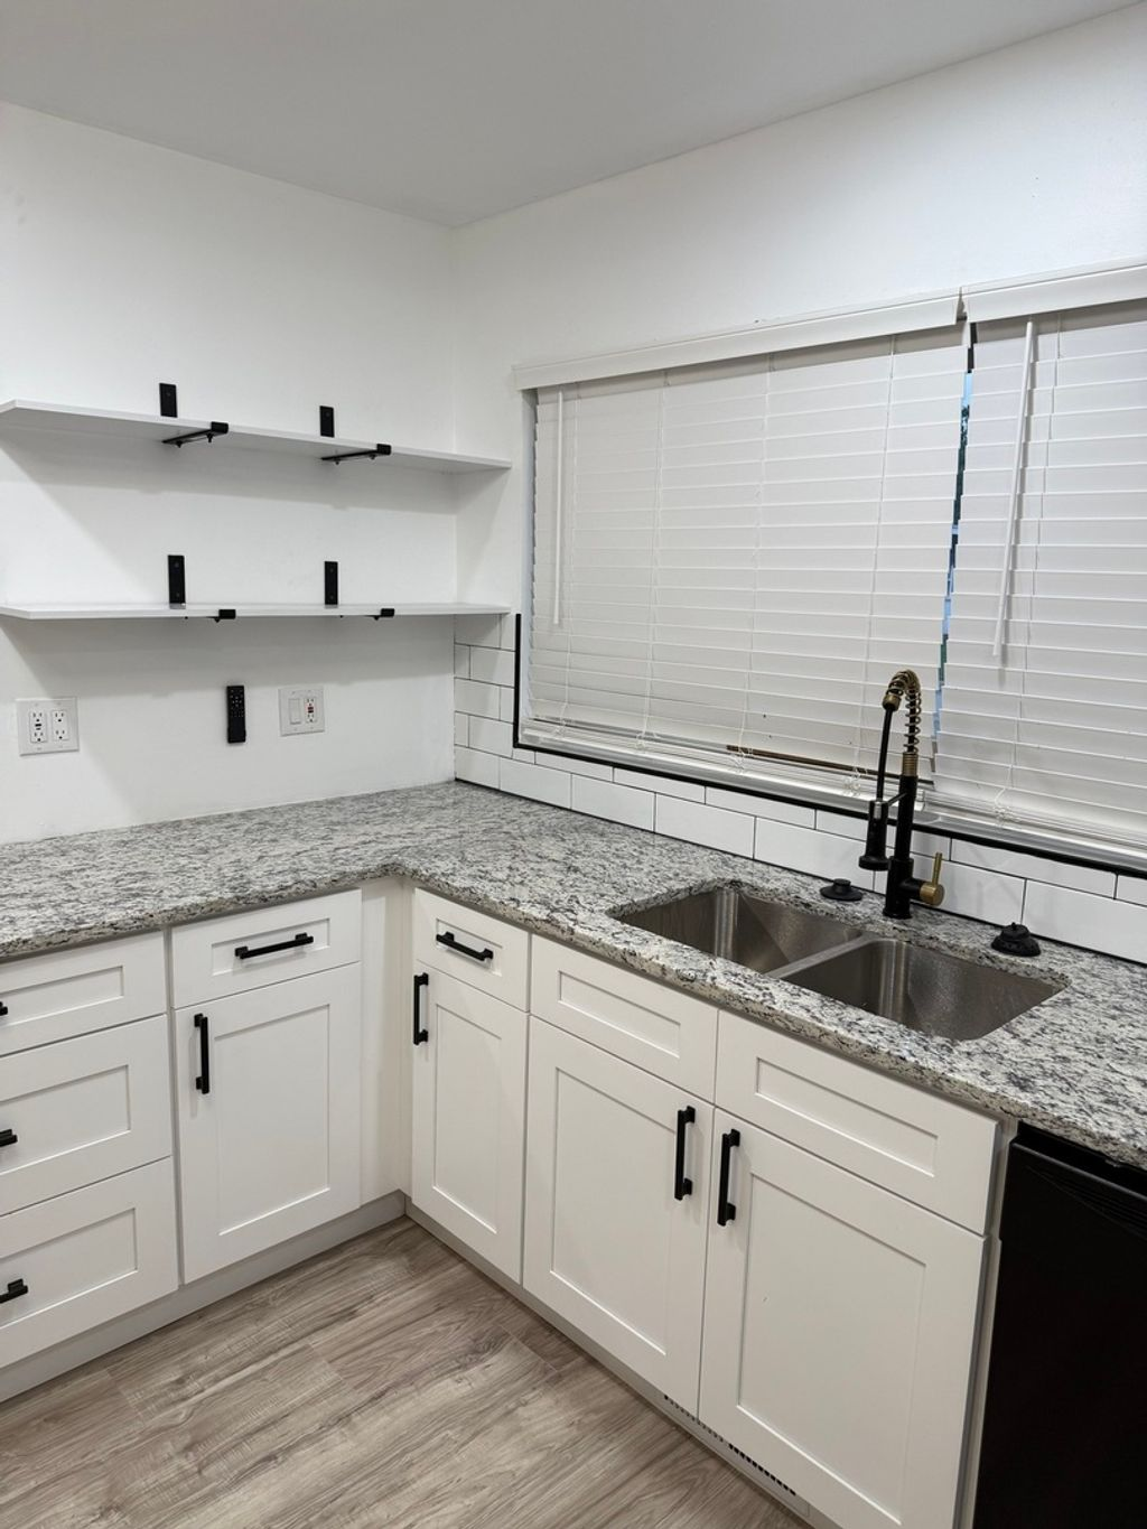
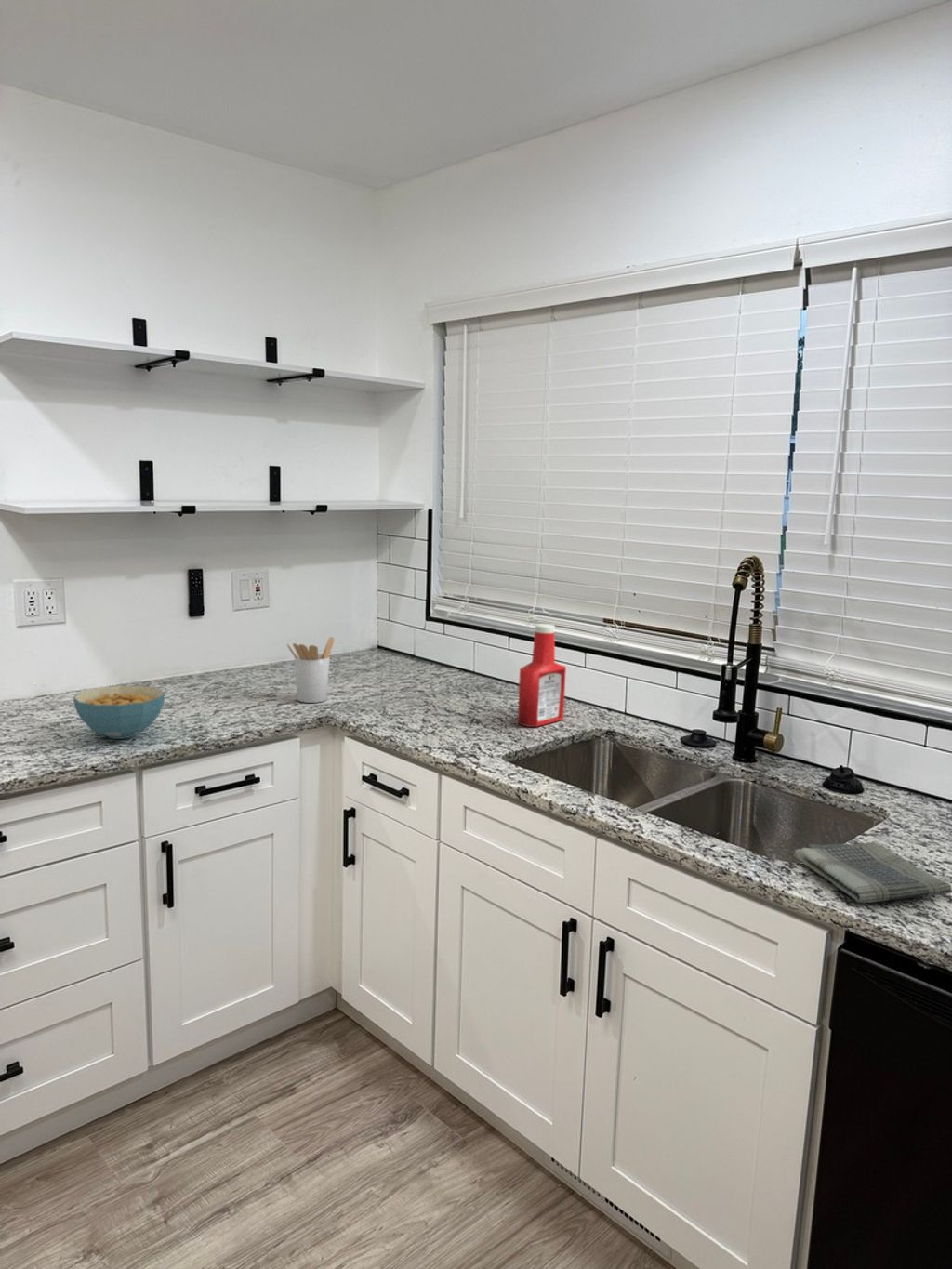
+ utensil holder [286,636,336,704]
+ dish towel [793,841,952,904]
+ cereal bowl [73,685,166,740]
+ soap bottle [517,623,567,728]
